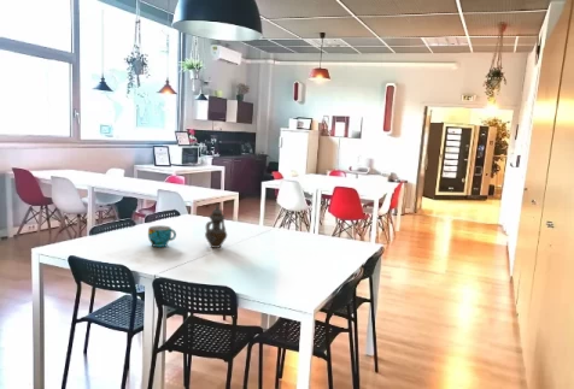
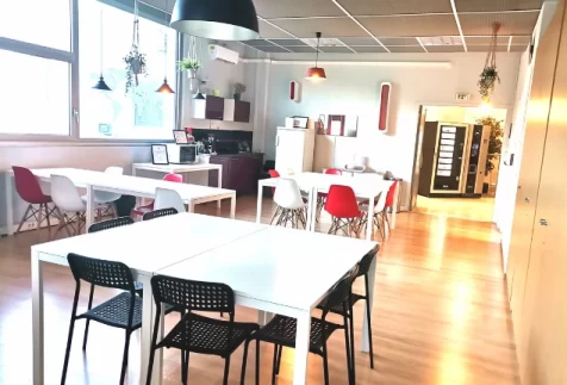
- teapot [204,204,228,249]
- cup [147,224,177,248]
